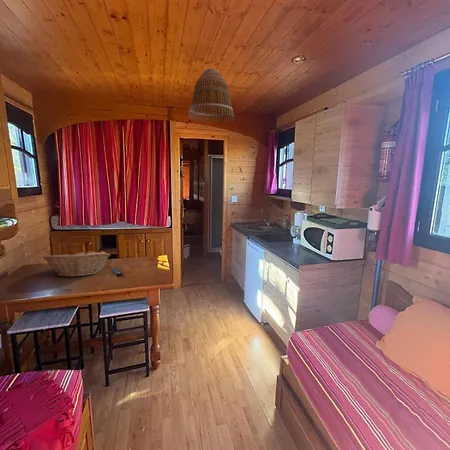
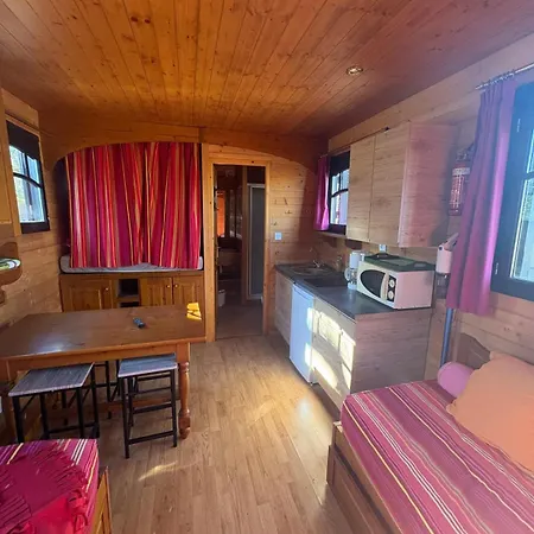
- fruit basket [42,250,111,278]
- lamp shade [187,68,235,124]
